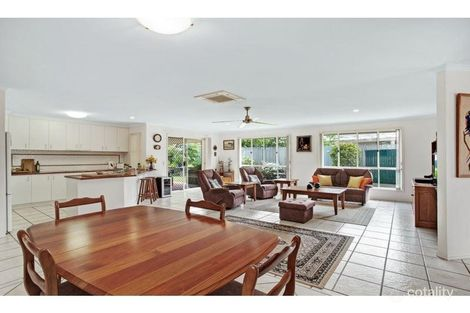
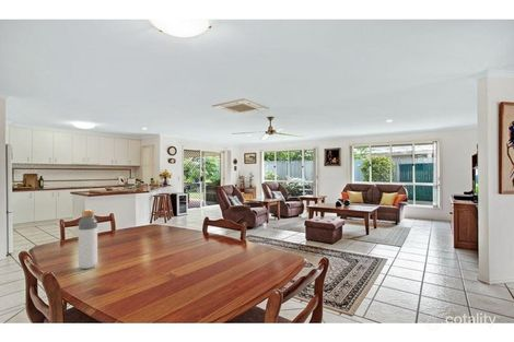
+ bottle [78,209,98,270]
